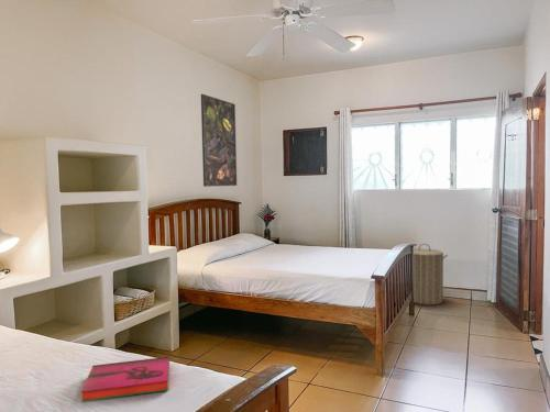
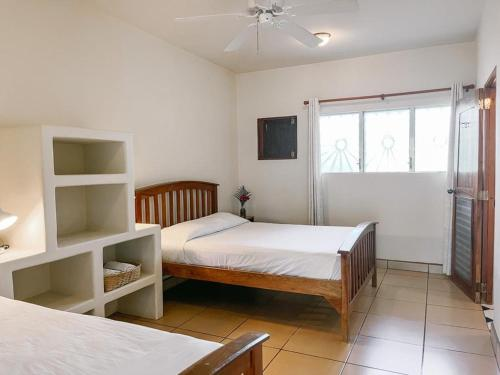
- laundry hamper [413,243,449,305]
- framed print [200,93,238,188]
- hardback book [80,356,170,403]
